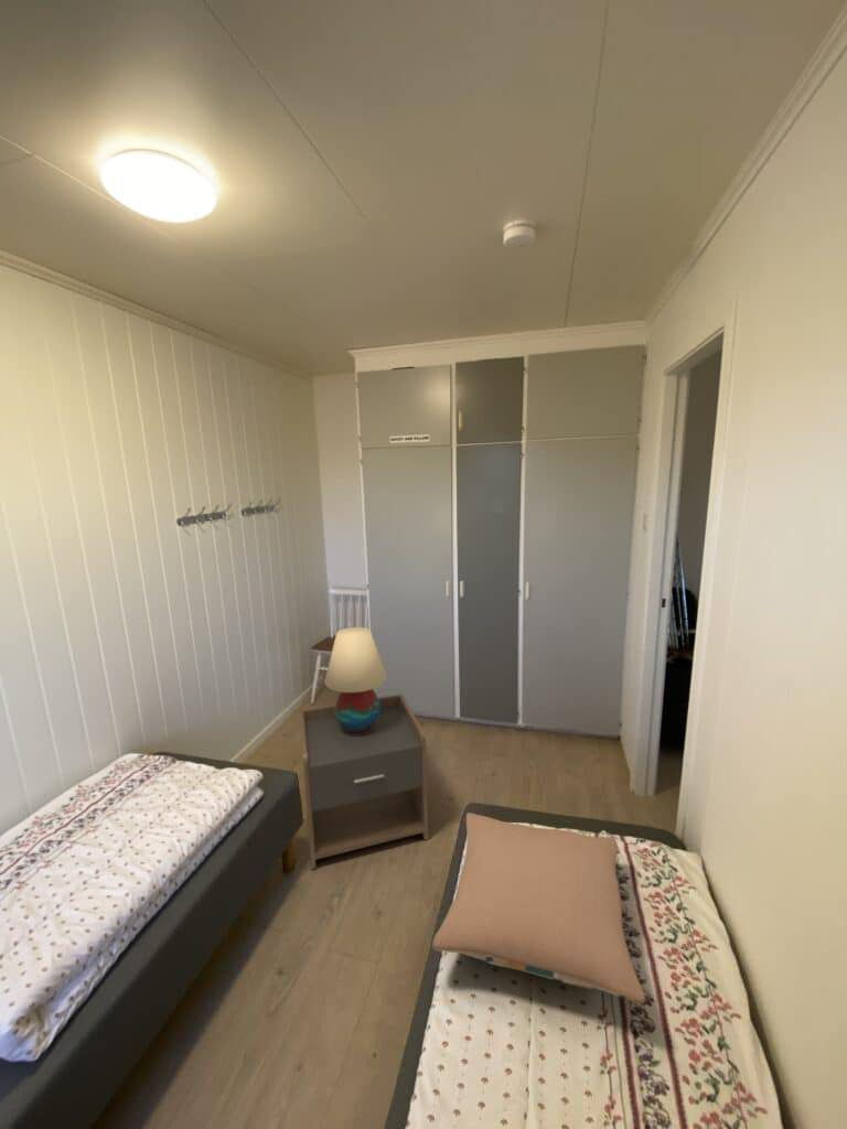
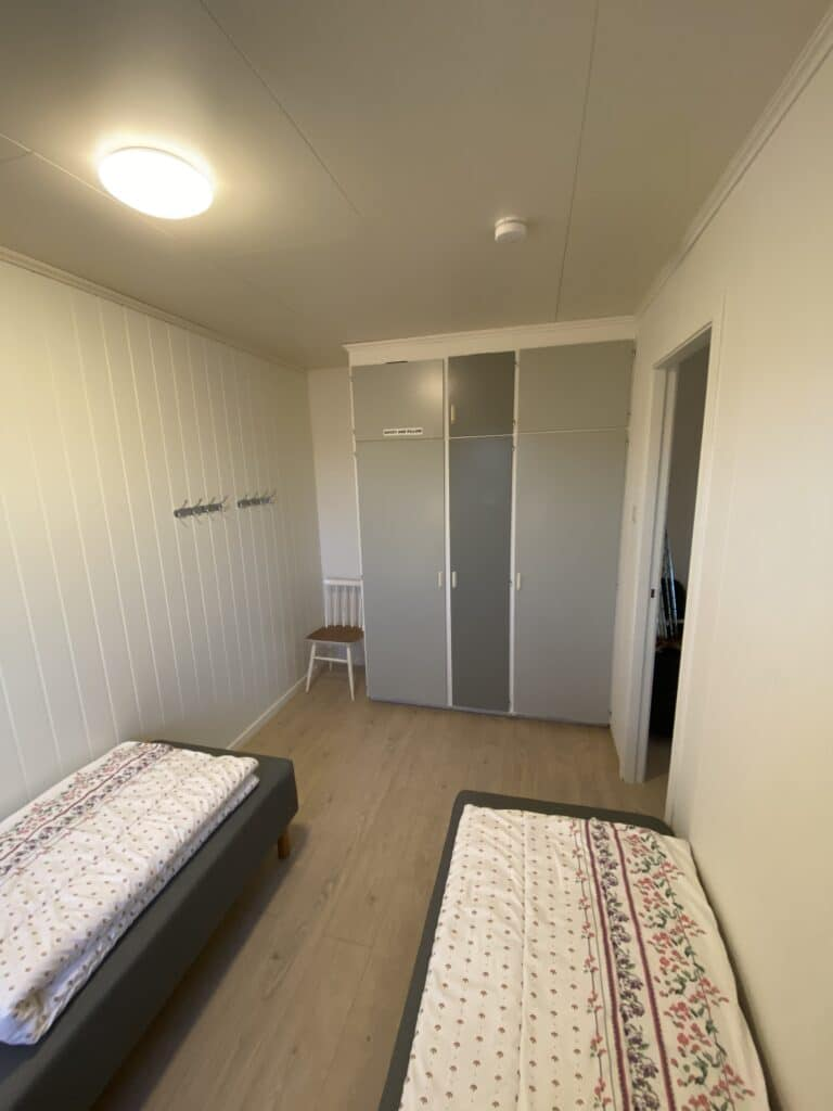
- pillow [431,811,646,1006]
- table lamp [323,626,388,733]
- nightstand [298,692,429,871]
